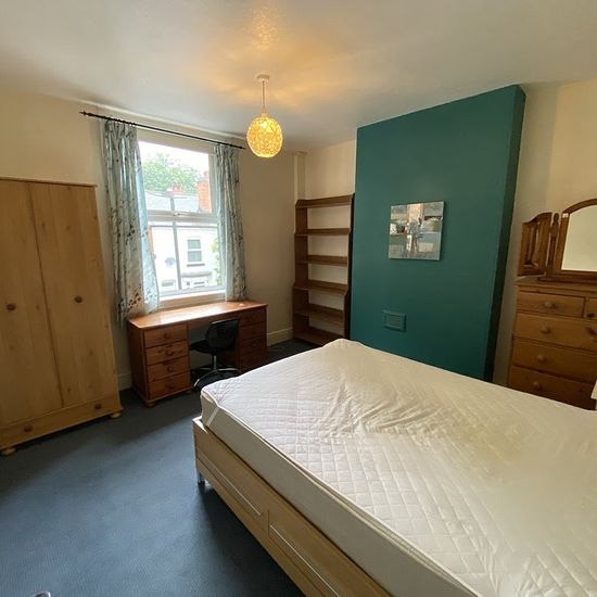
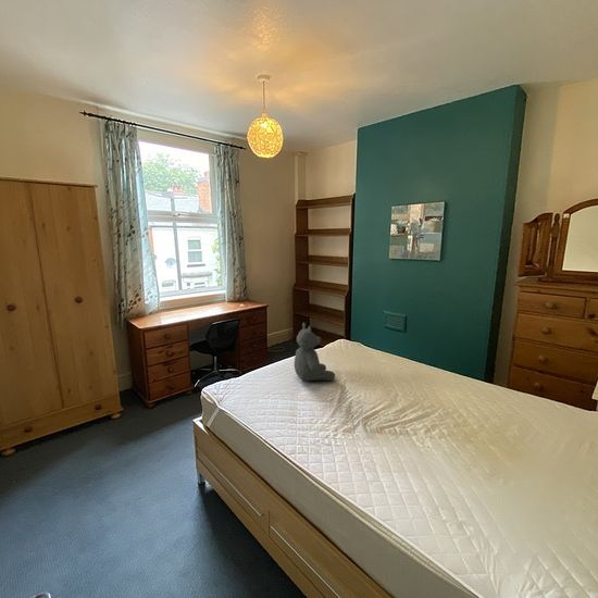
+ teddy bear [294,322,336,382]
